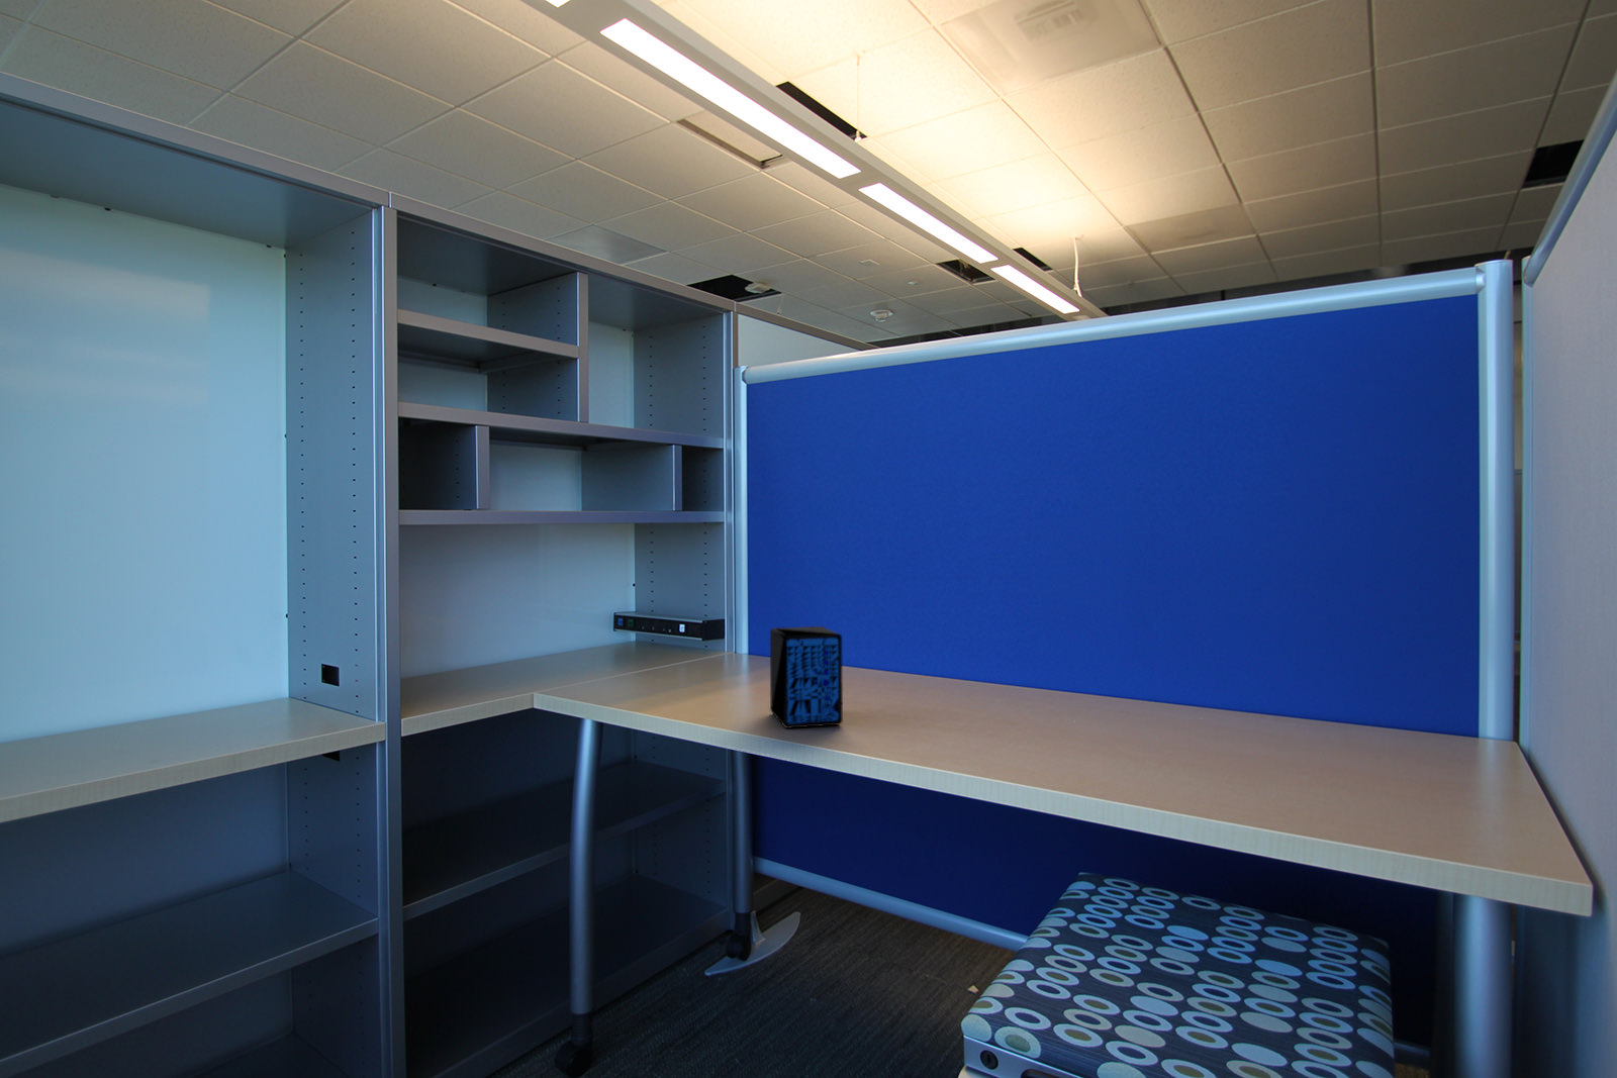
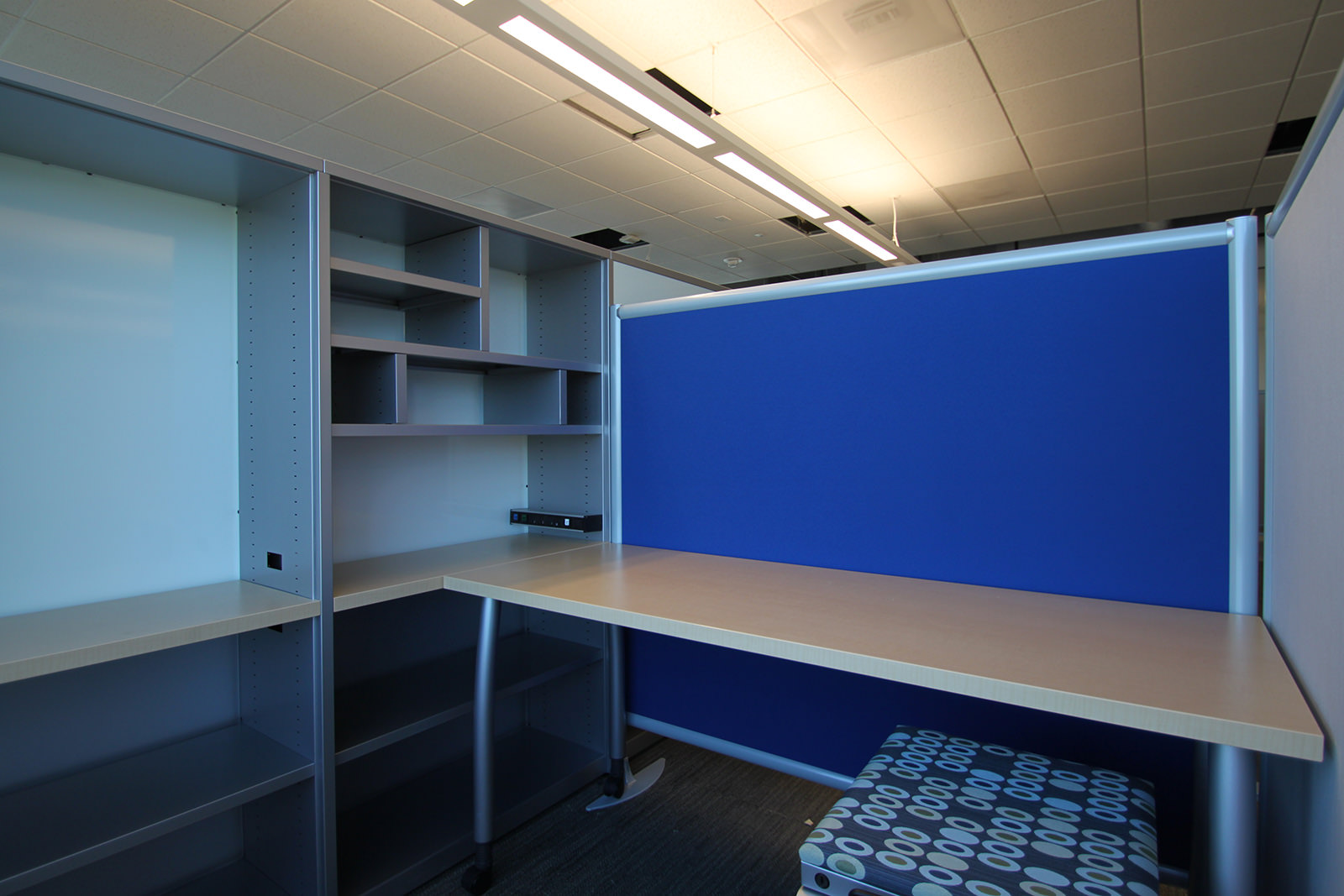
- speaker [769,626,843,729]
